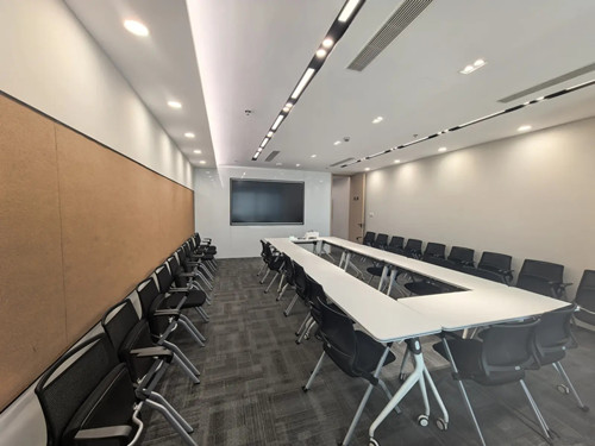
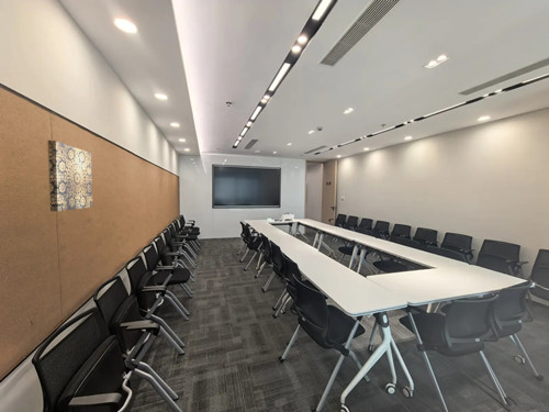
+ wall art [46,140,93,212]
